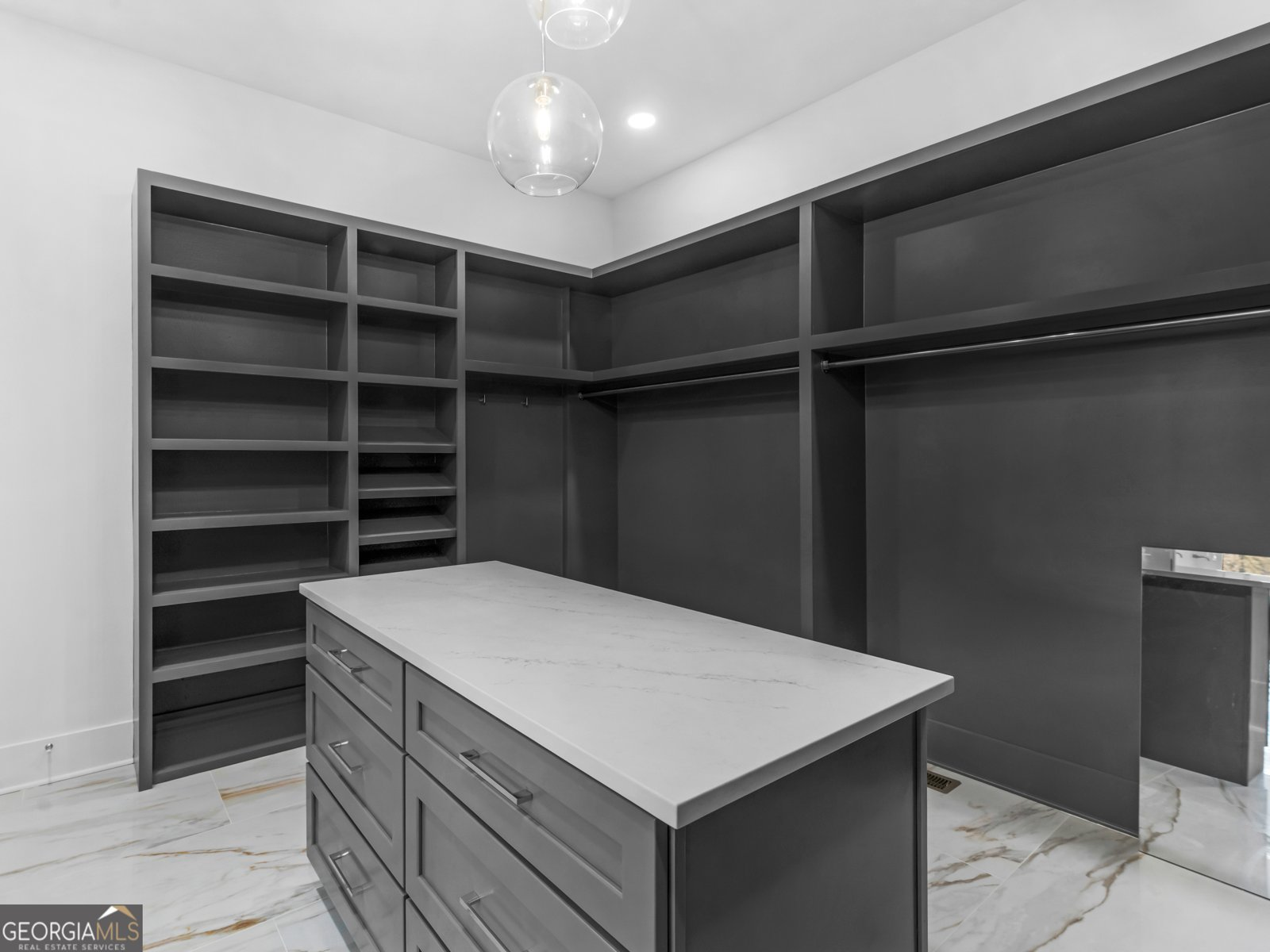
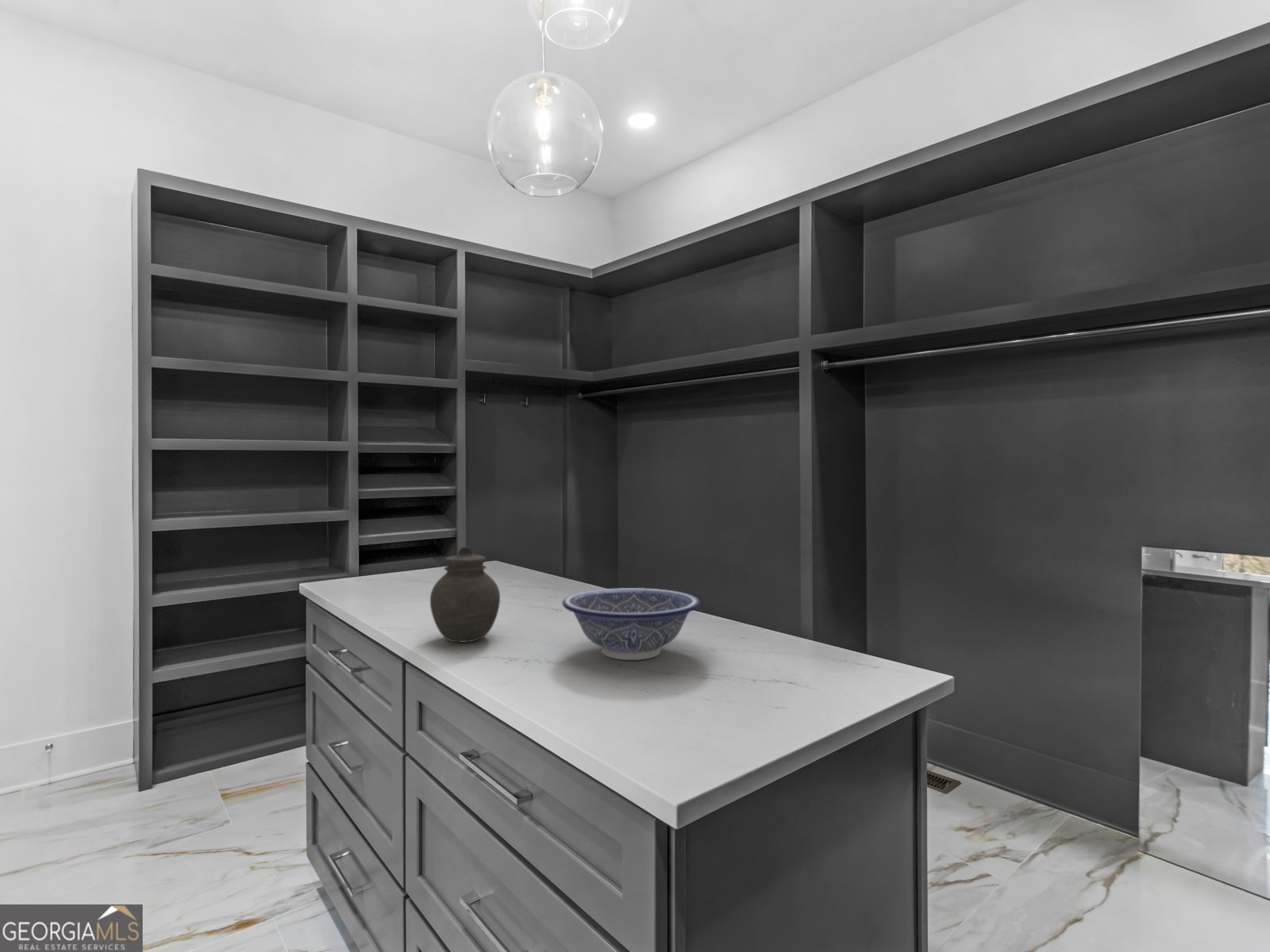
+ decorative bowl [562,587,701,661]
+ jar [429,546,501,643]
